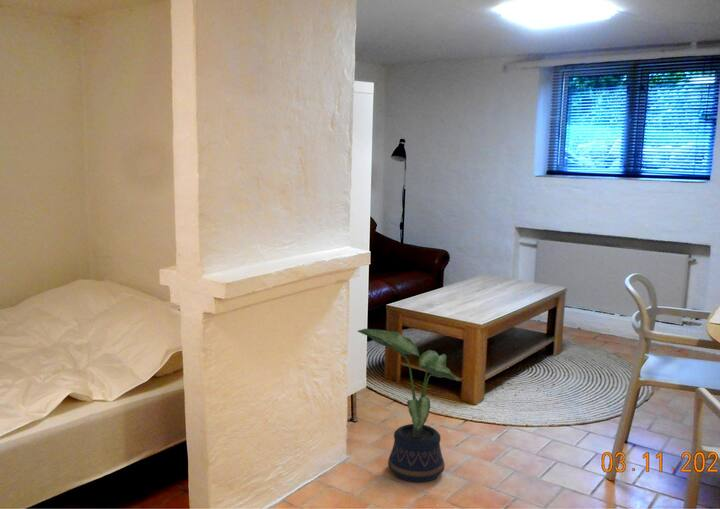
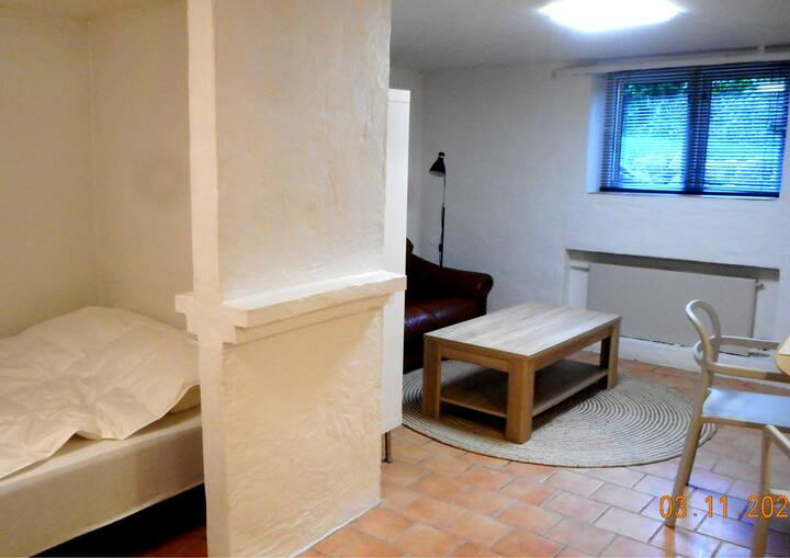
- potted plant [357,328,460,484]
